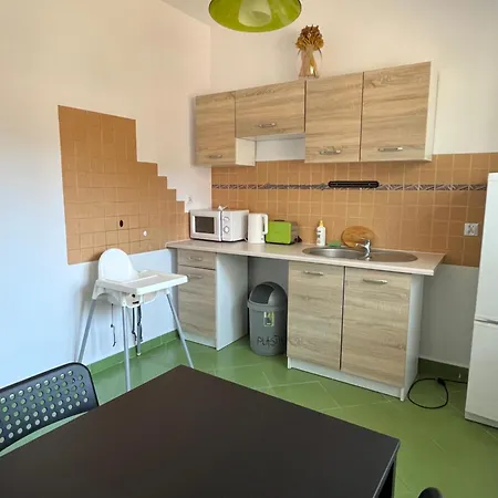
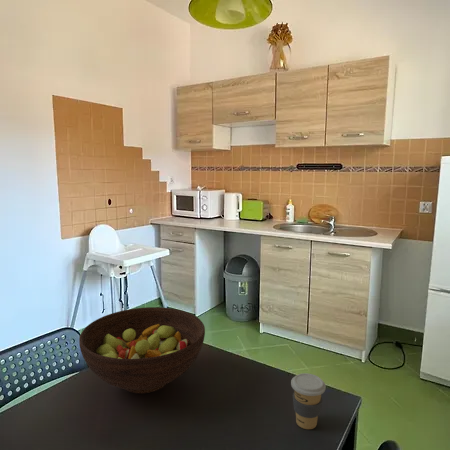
+ fruit bowl [78,306,206,394]
+ coffee cup [290,372,327,430]
